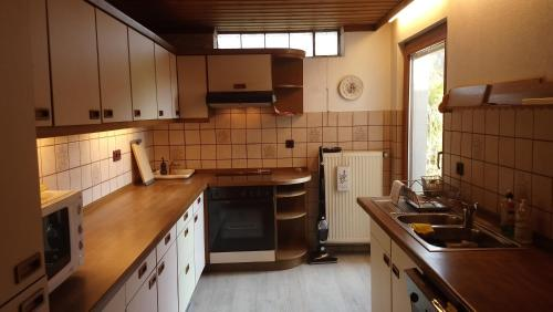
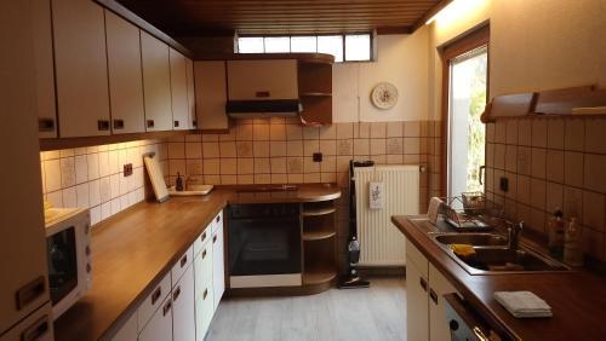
+ washcloth [492,290,554,318]
